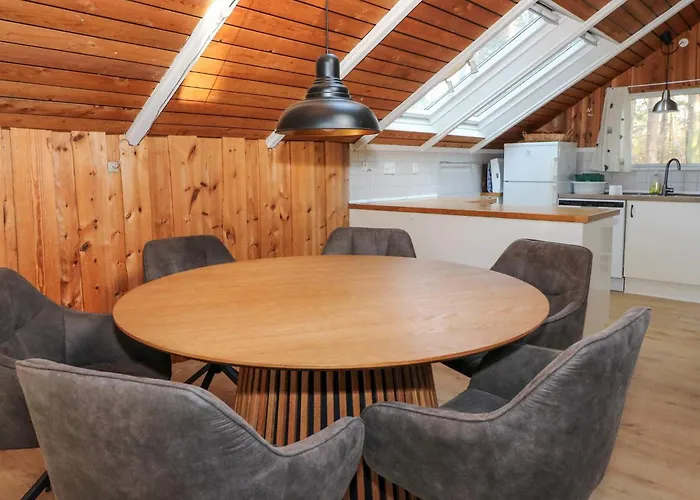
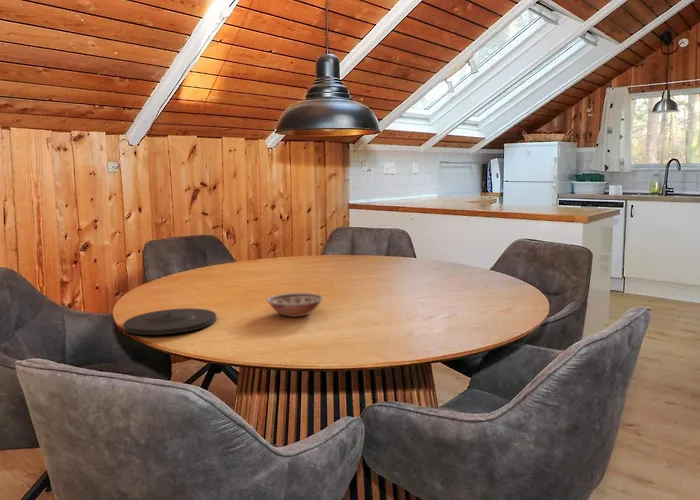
+ plate [123,307,217,336]
+ bowl [265,292,324,318]
